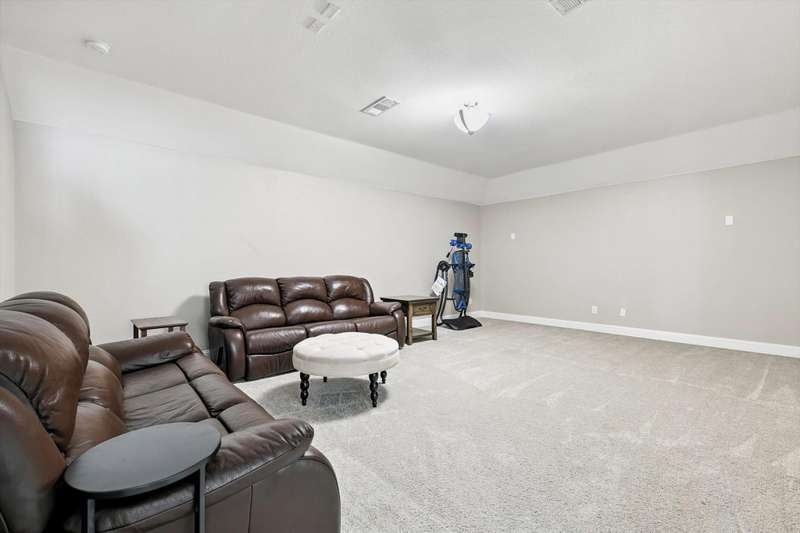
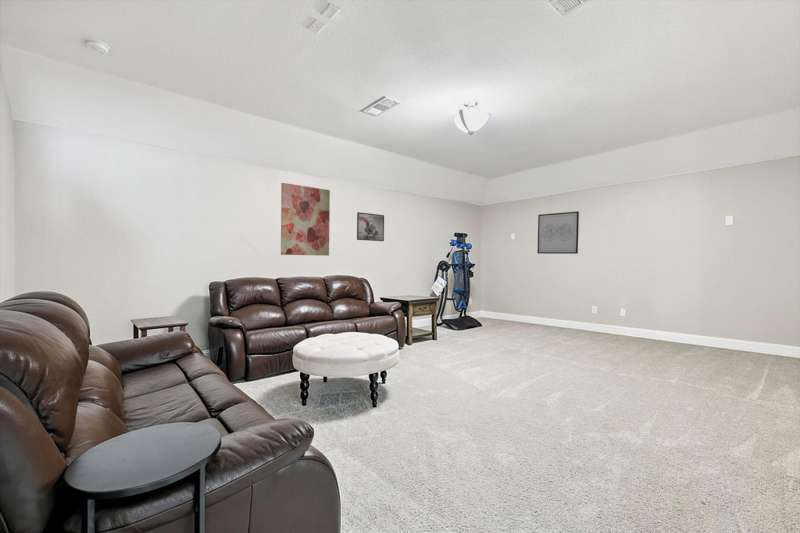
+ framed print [356,211,385,242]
+ wall art [280,182,331,257]
+ wall art [536,210,580,255]
